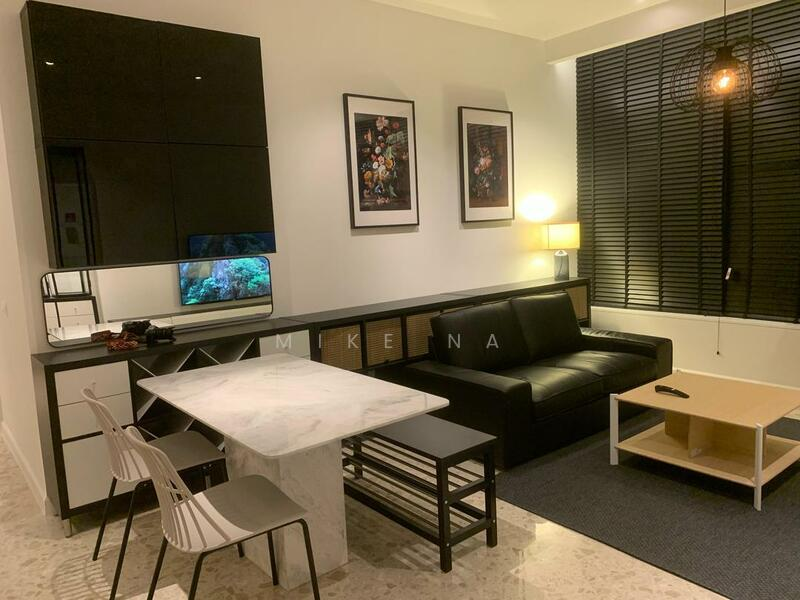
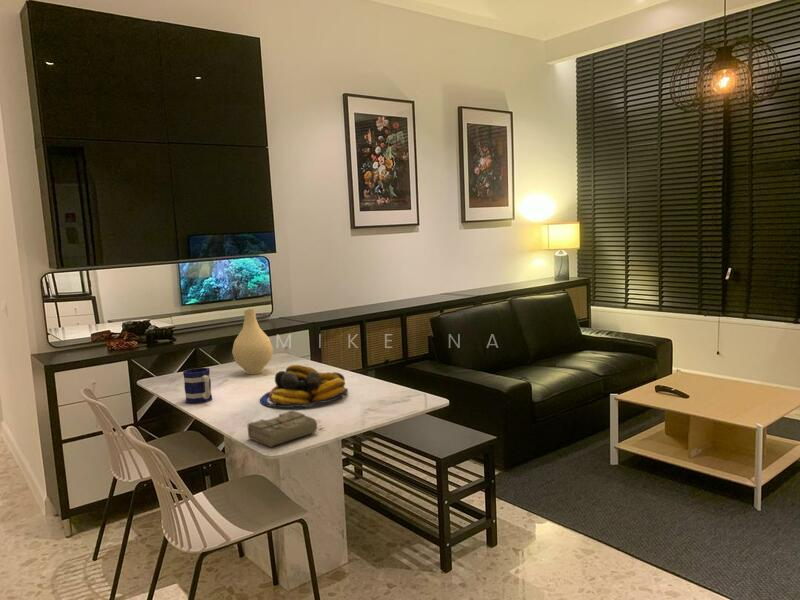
+ fruit bowl [259,364,349,409]
+ mug [182,367,213,405]
+ diary [247,410,325,448]
+ vase [231,308,274,375]
